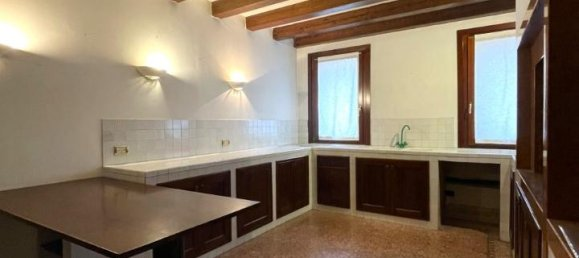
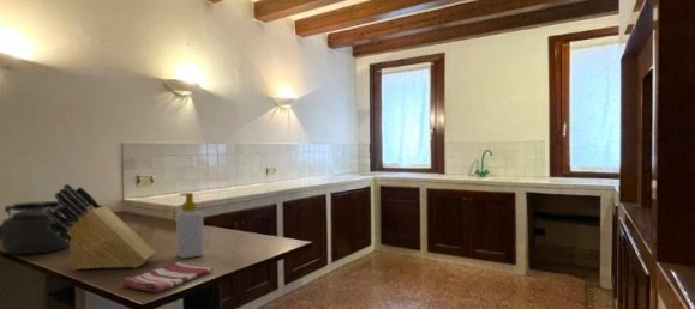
+ soap bottle [175,192,205,260]
+ kettle [0,200,74,255]
+ dish towel [121,261,215,293]
+ knife block [44,183,157,271]
